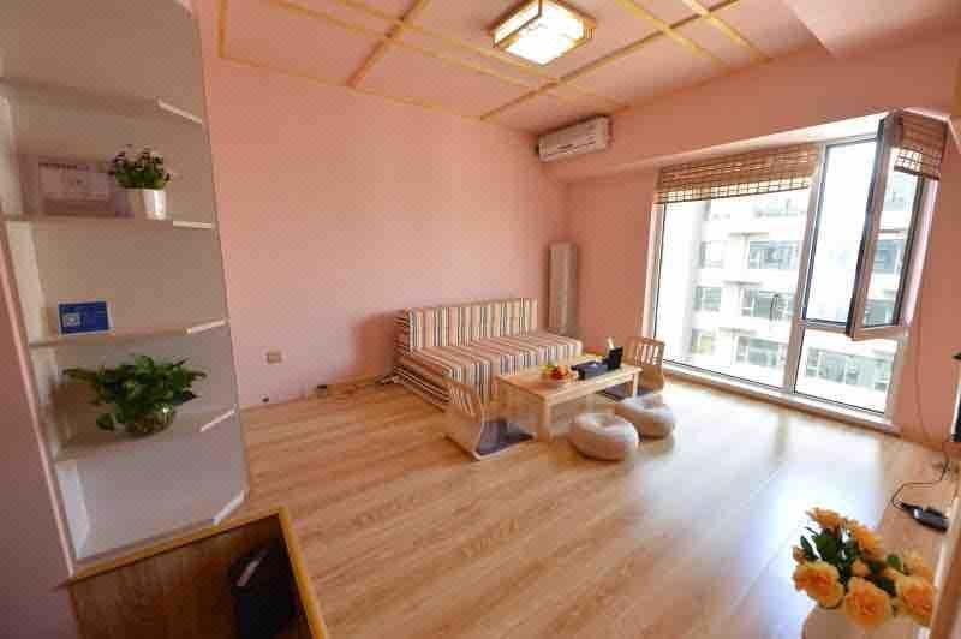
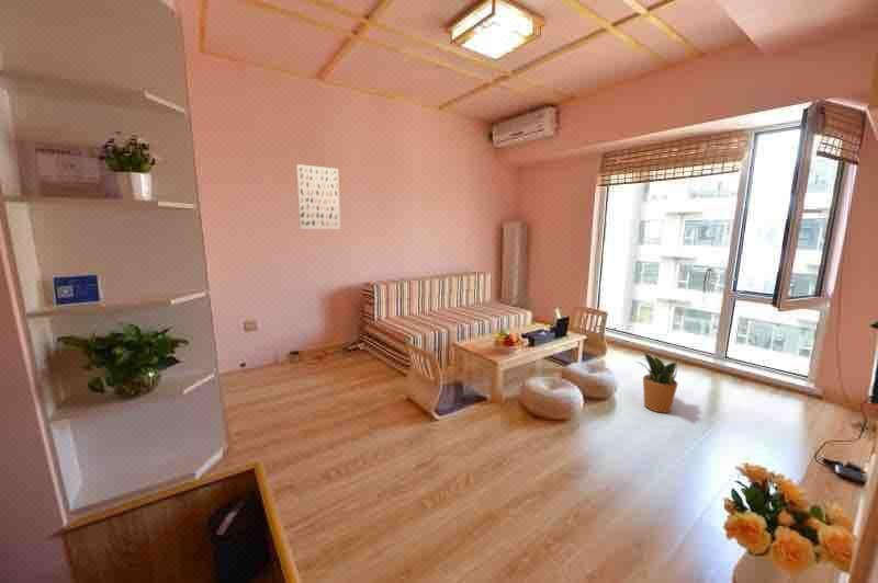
+ potted plant [637,351,679,414]
+ wall art [295,163,341,230]
